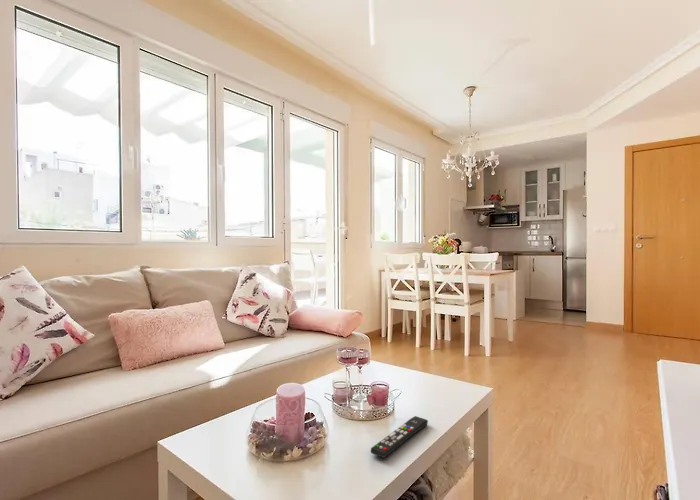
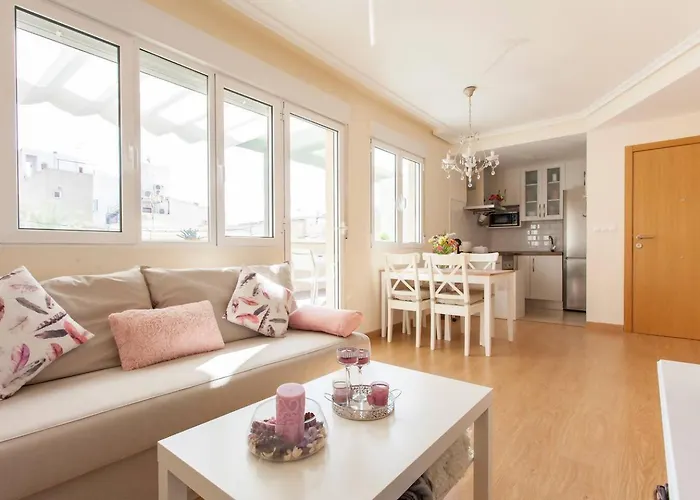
- remote control [370,415,429,459]
